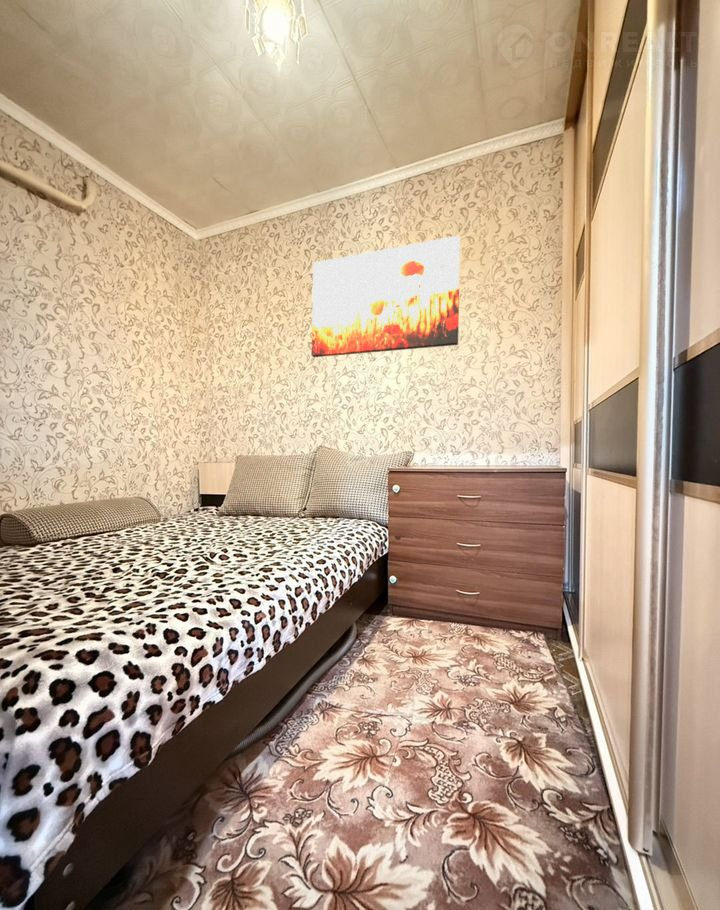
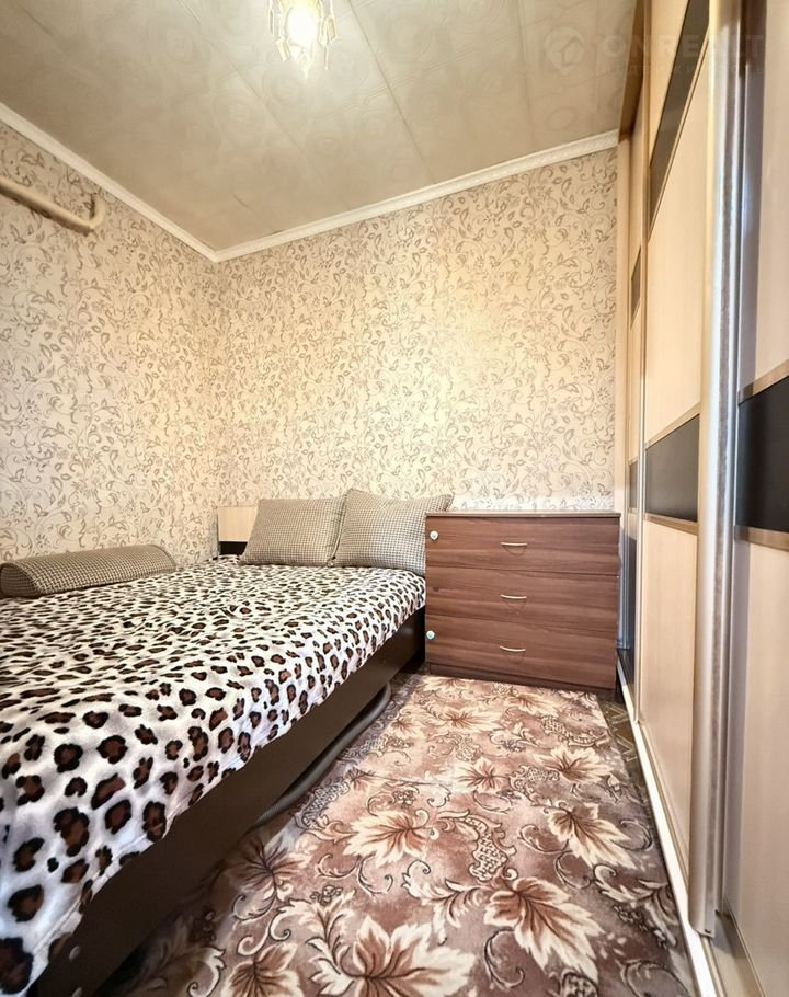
- wall art [311,235,461,358]
